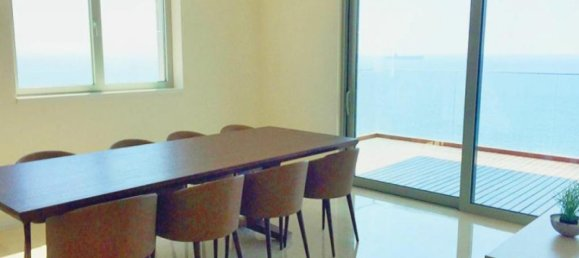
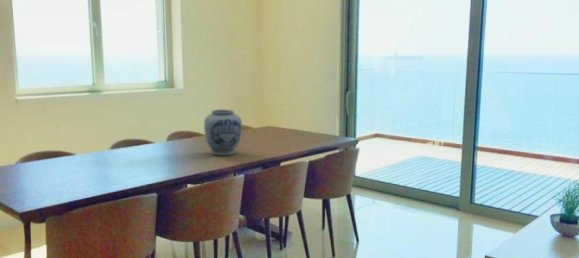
+ vase [203,108,243,157]
